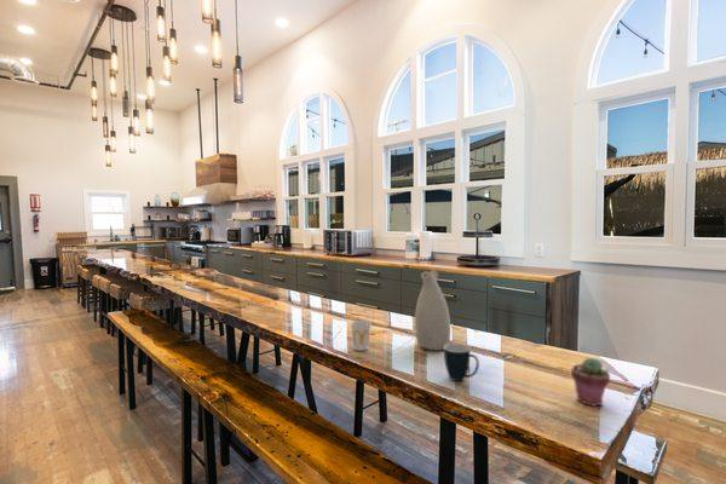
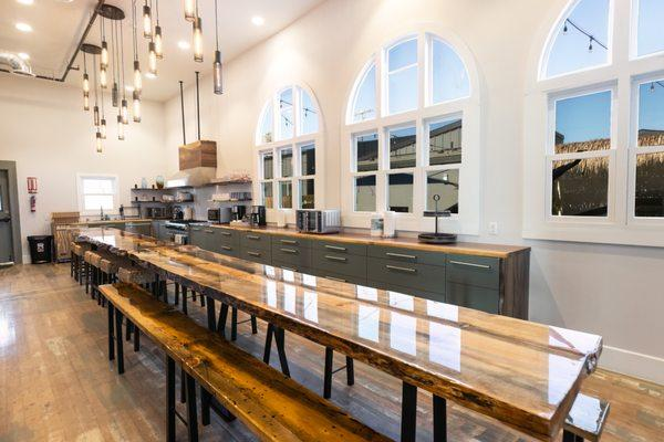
- vase [414,269,451,351]
- cup [350,319,373,352]
- mug [443,342,480,382]
- potted succulent [570,357,611,408]
